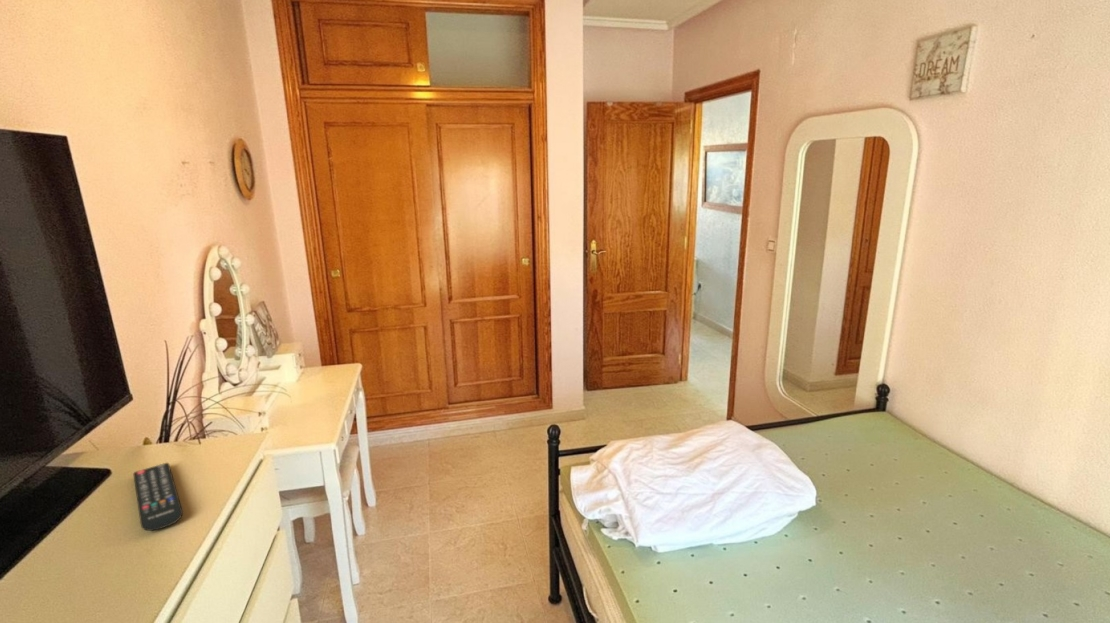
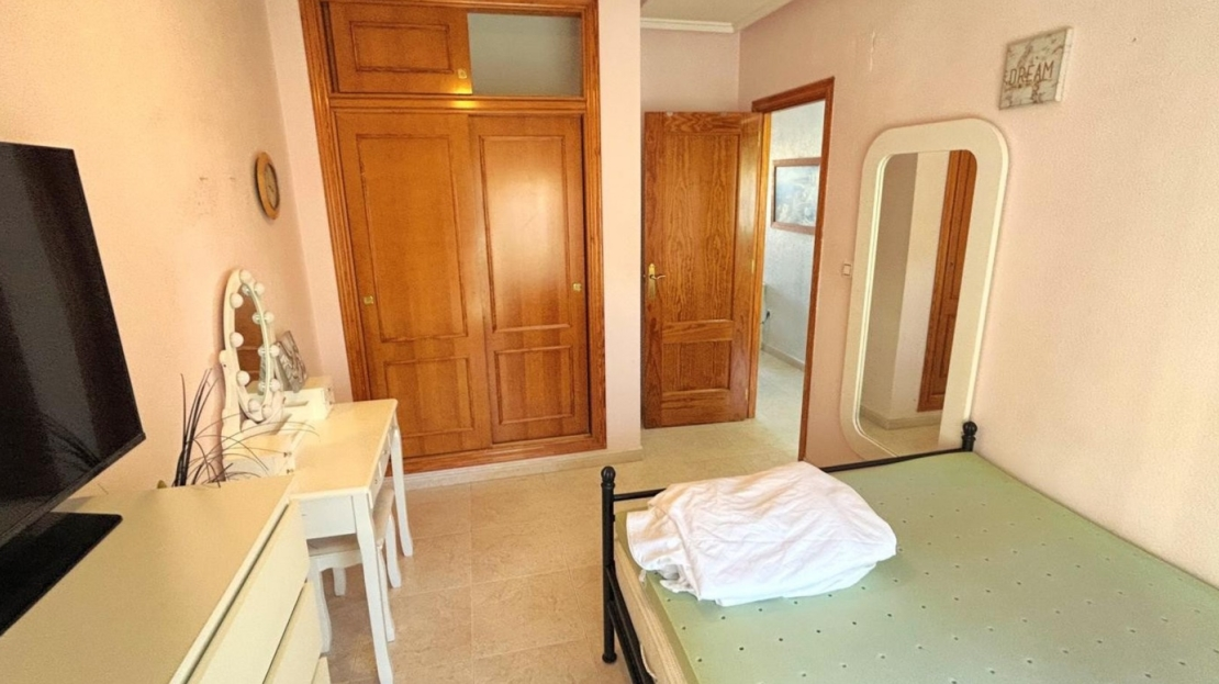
- remote control [132,462,184,532]
